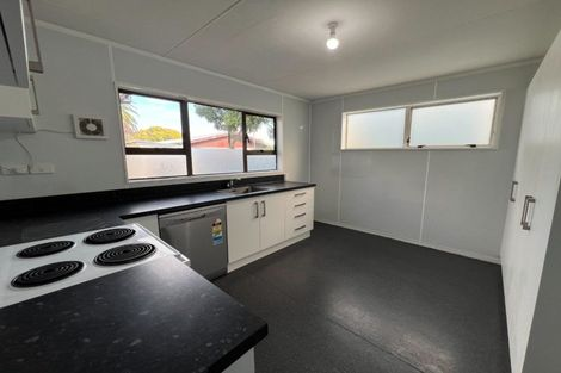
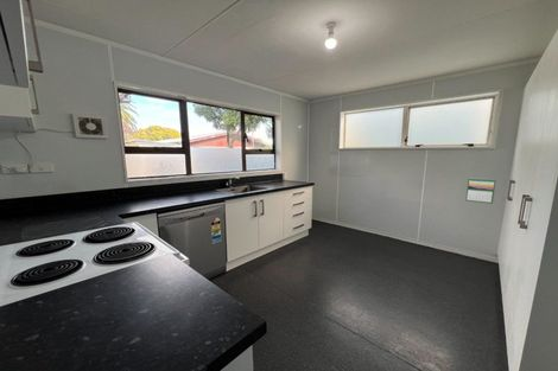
+ calendar [464,177,496,205]
